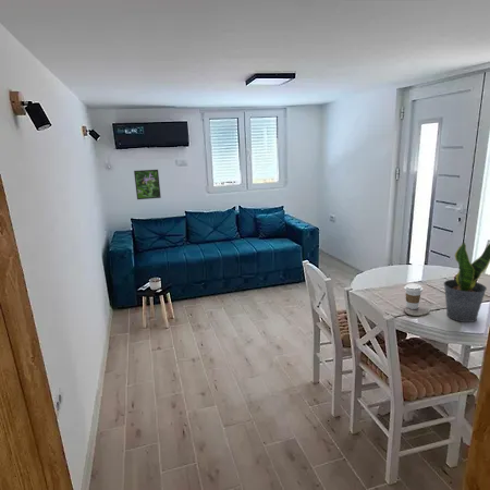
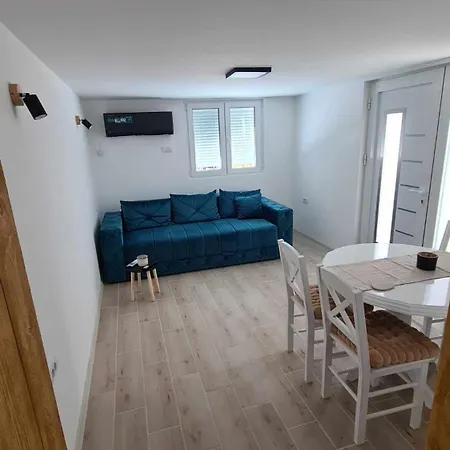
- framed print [133,169,162,200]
- coffee cup [403,283,424,310]
- potted plant [442,241,490,323]
